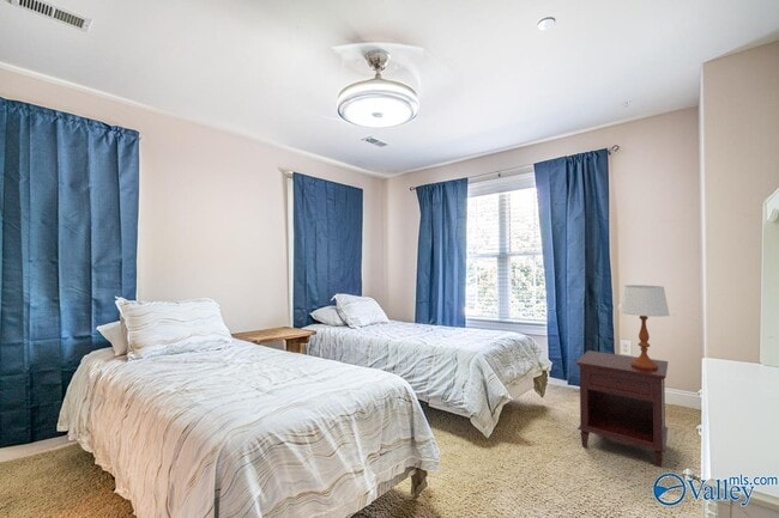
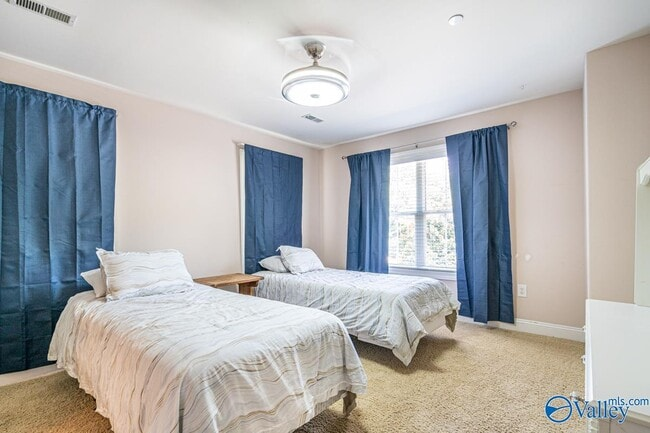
- nightstand [575,349,670,469]
- table lamp [618,284,670,370]
